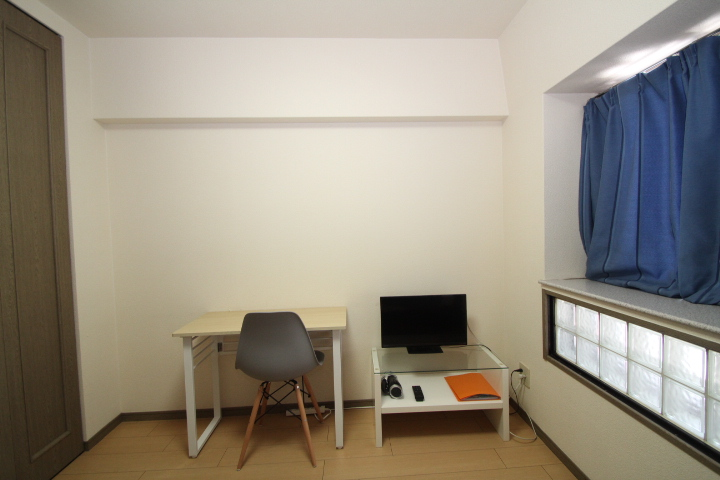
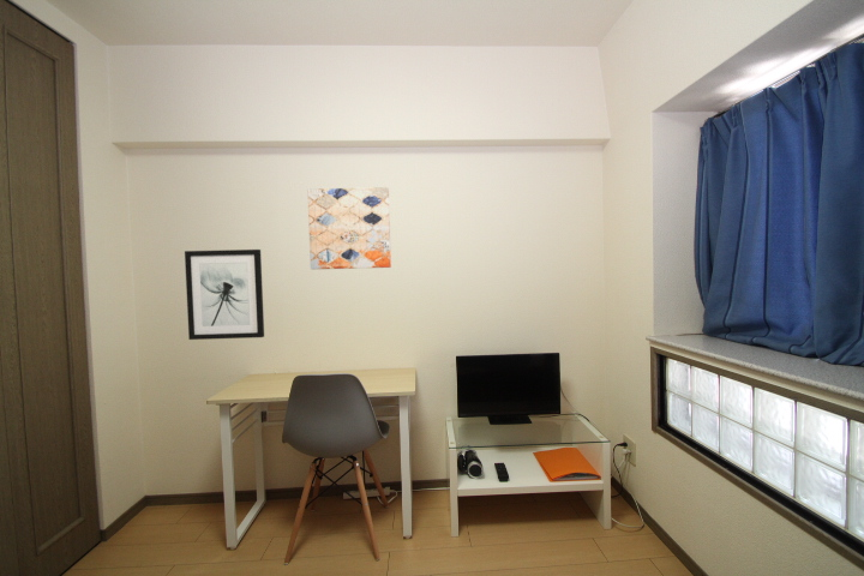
+ wall art [184,248,265,341]
+ wall art [306,186,392,270]
